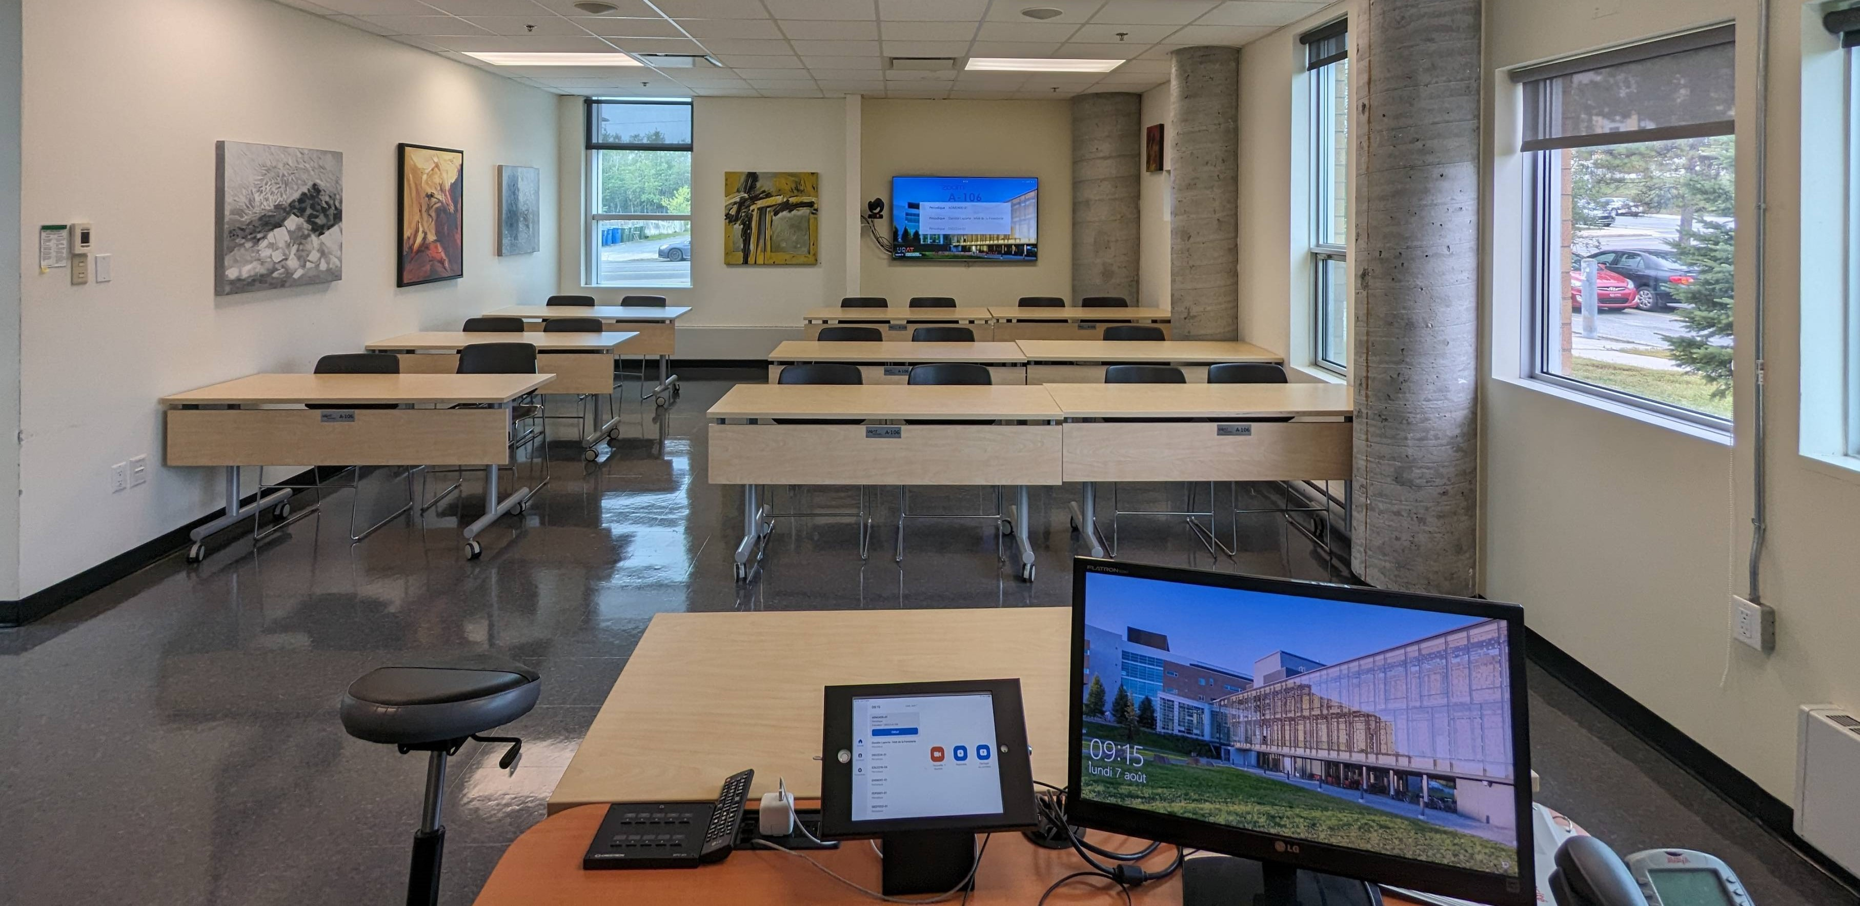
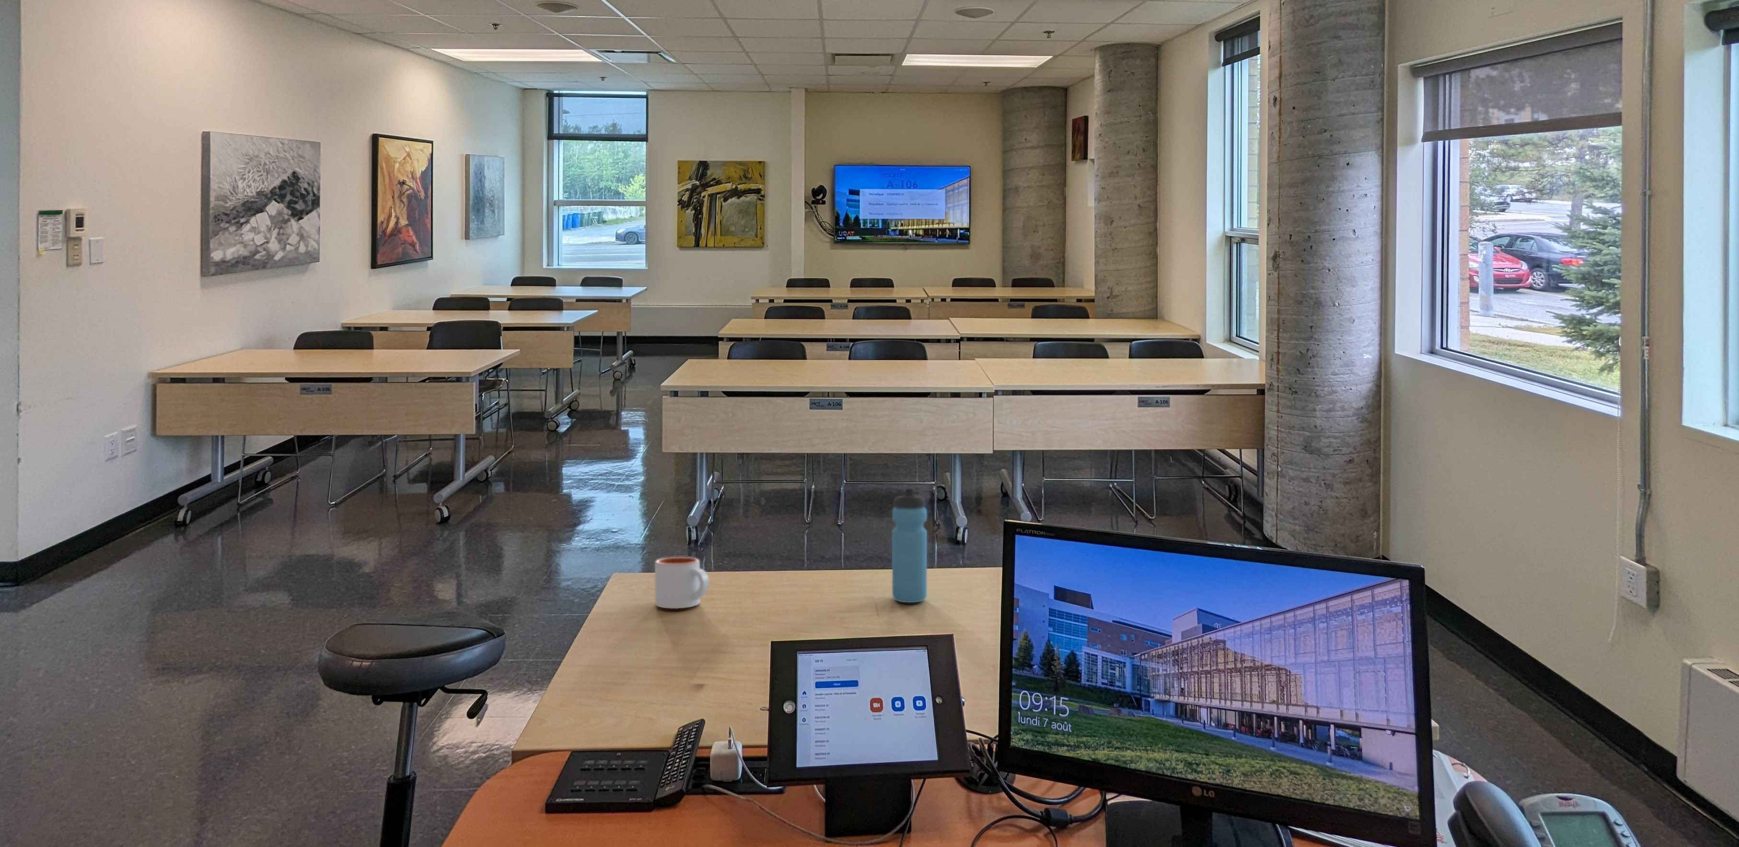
+ mug [654,557,710,610]
+ water bottle [892,488,927,603]
